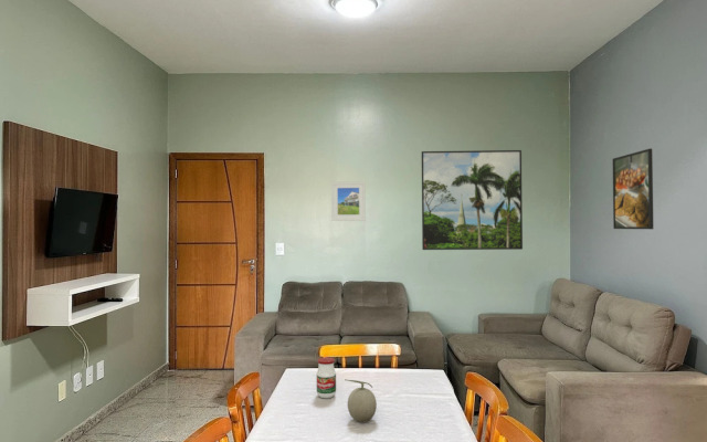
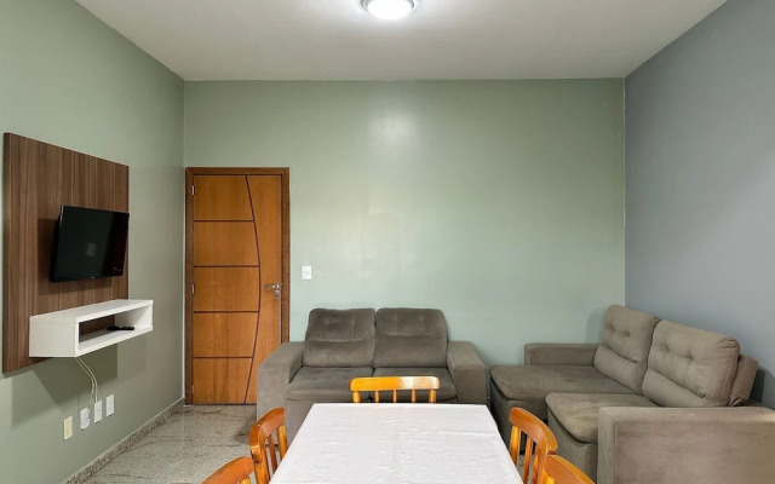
- fruit [344,378,378,423]
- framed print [421,149,524,251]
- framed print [330,181,367,222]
- jar [316,356,337,399]
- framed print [612,148,655,230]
